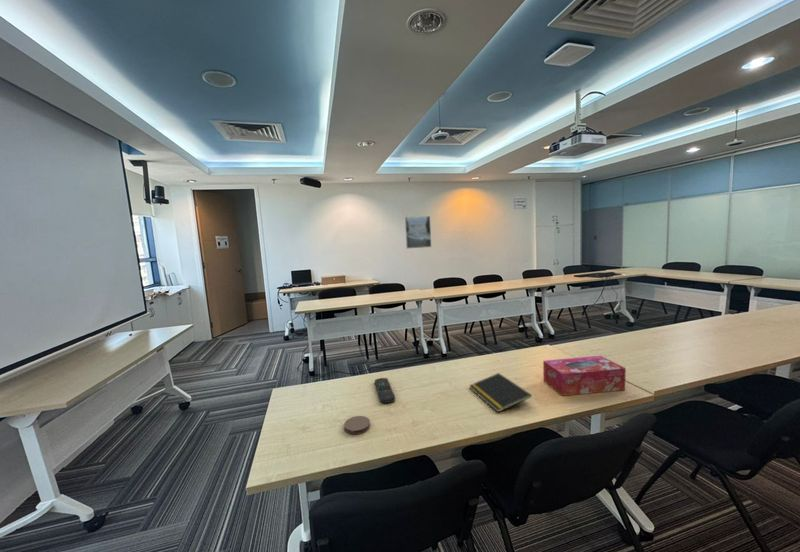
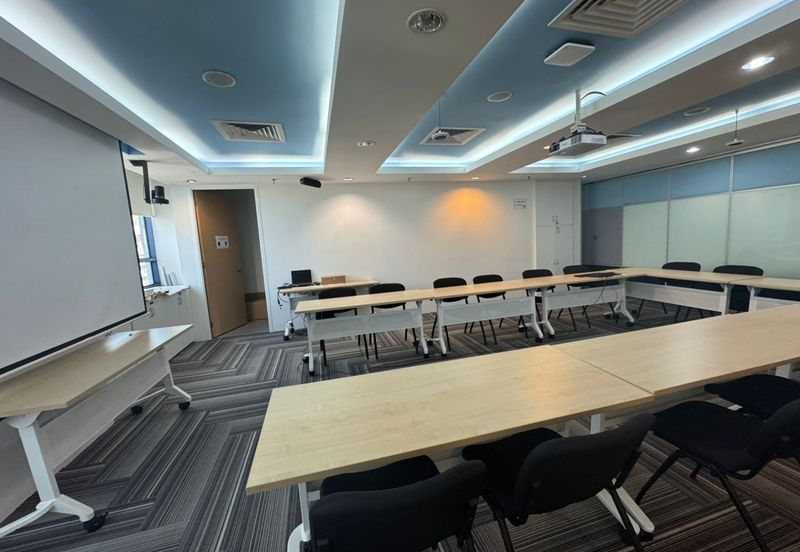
- notepad [468,372,533,413]
- remote control [374,377,396,404]
- coaster [343,415,371,435]
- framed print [404,215,432,250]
- tissue box [542,355,627,397]
